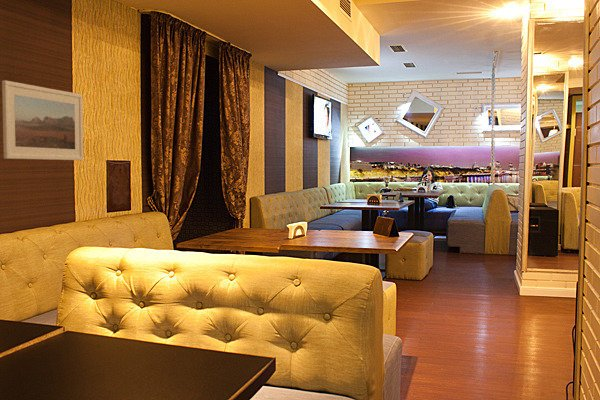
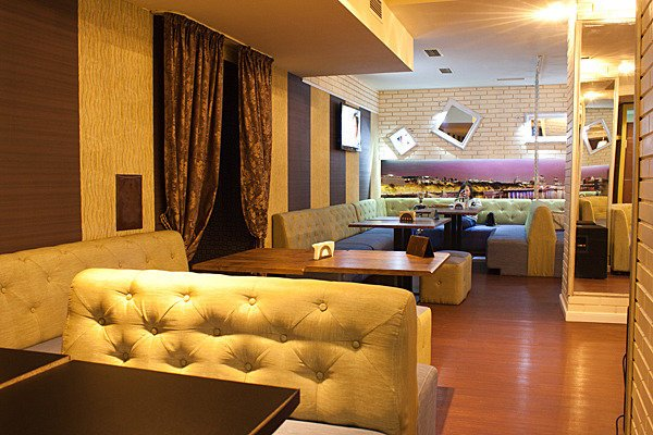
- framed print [1,79,84,161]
